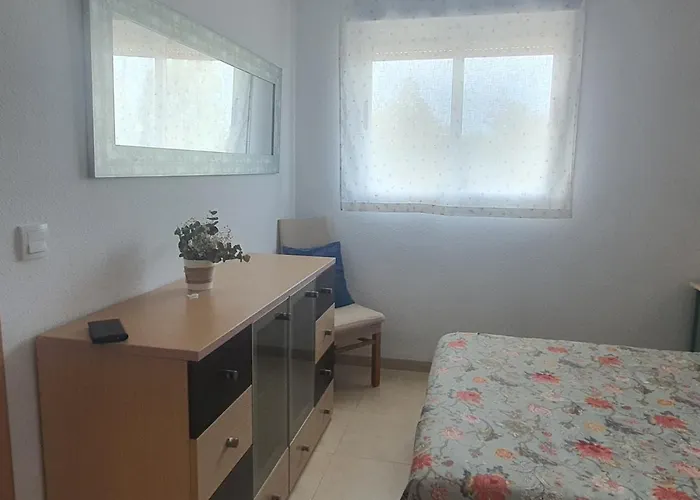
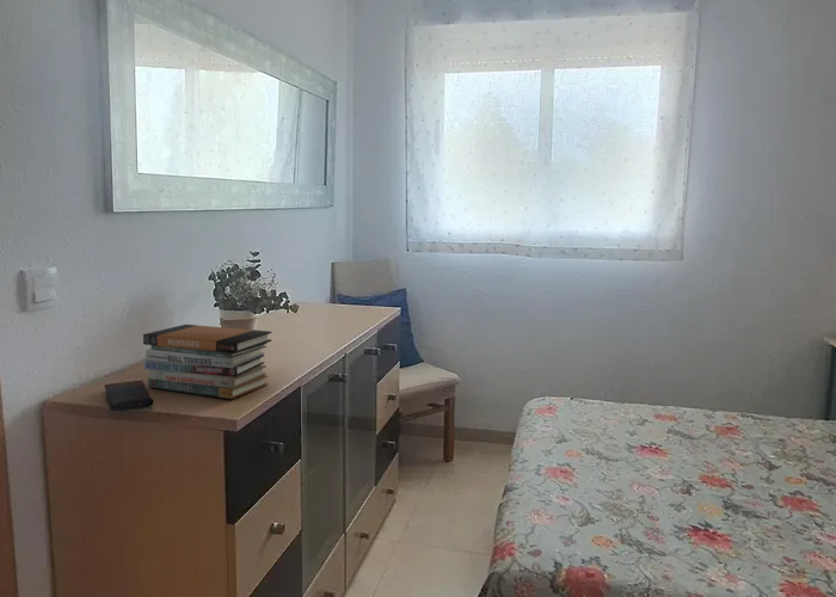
+ book stack [142,324,272,400]
